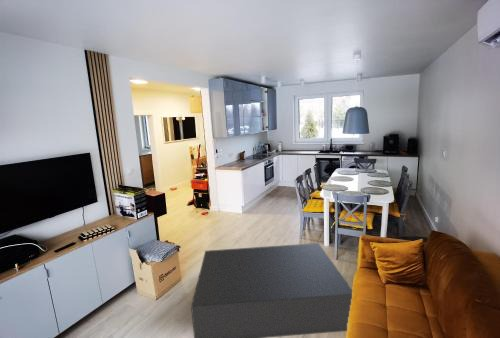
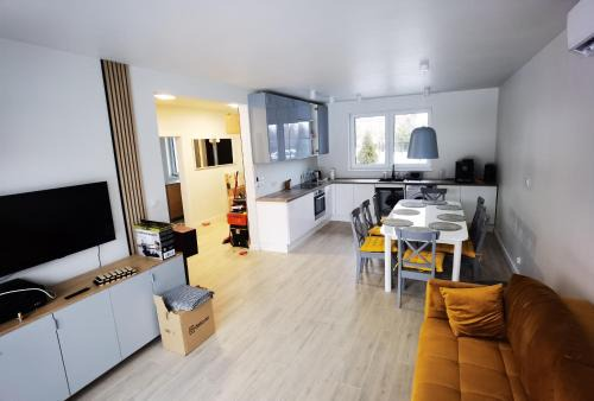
- coffee table [190,242,354,338]
